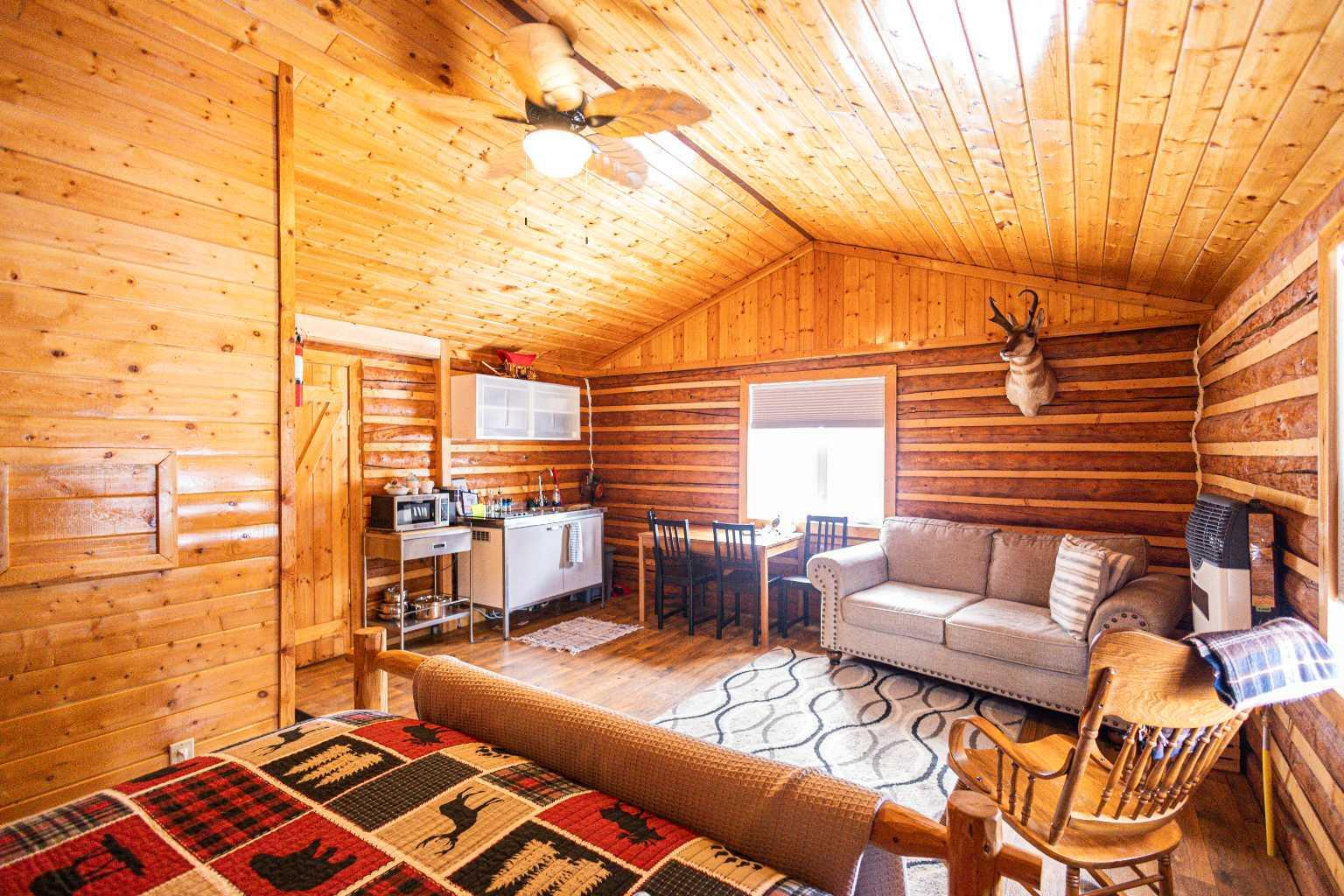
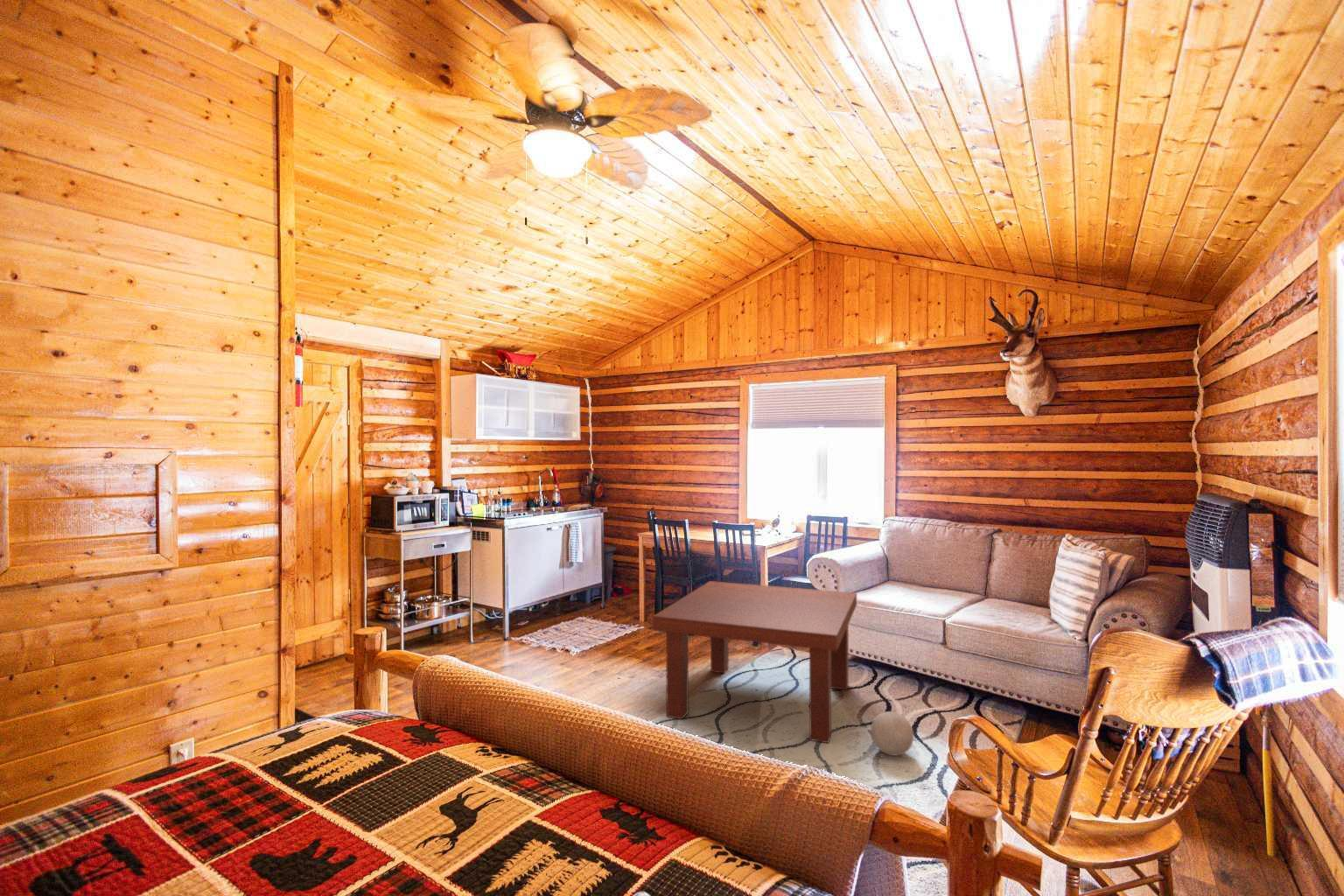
+ coffee table [652,580,858,744]
+ ball [870,711,914,757]
